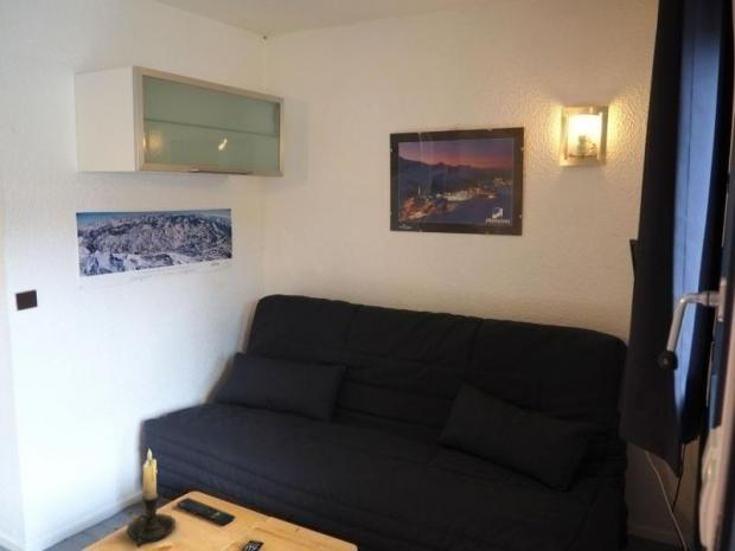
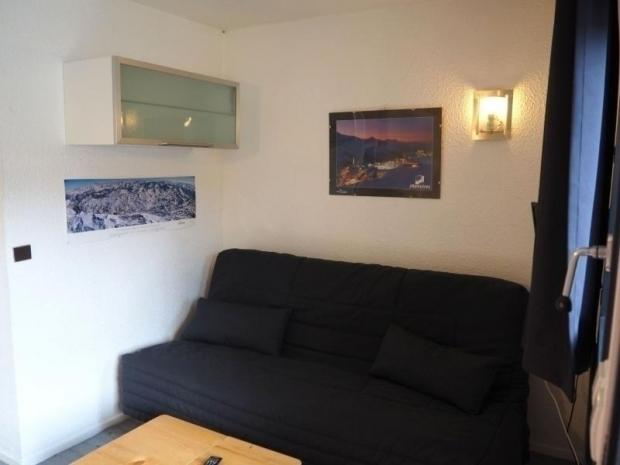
- remote control [175,496,236,526]
- candle holder [126,448,177,549]
